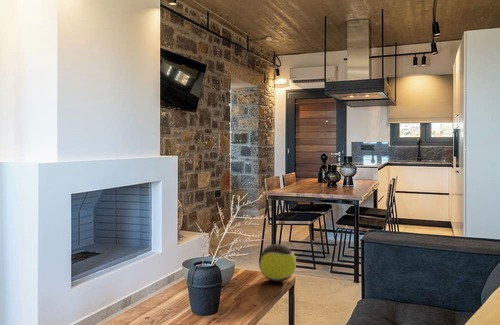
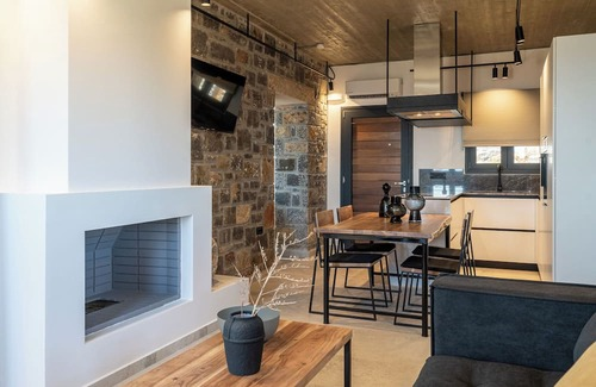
- decorative ball [258,243,297,283]
